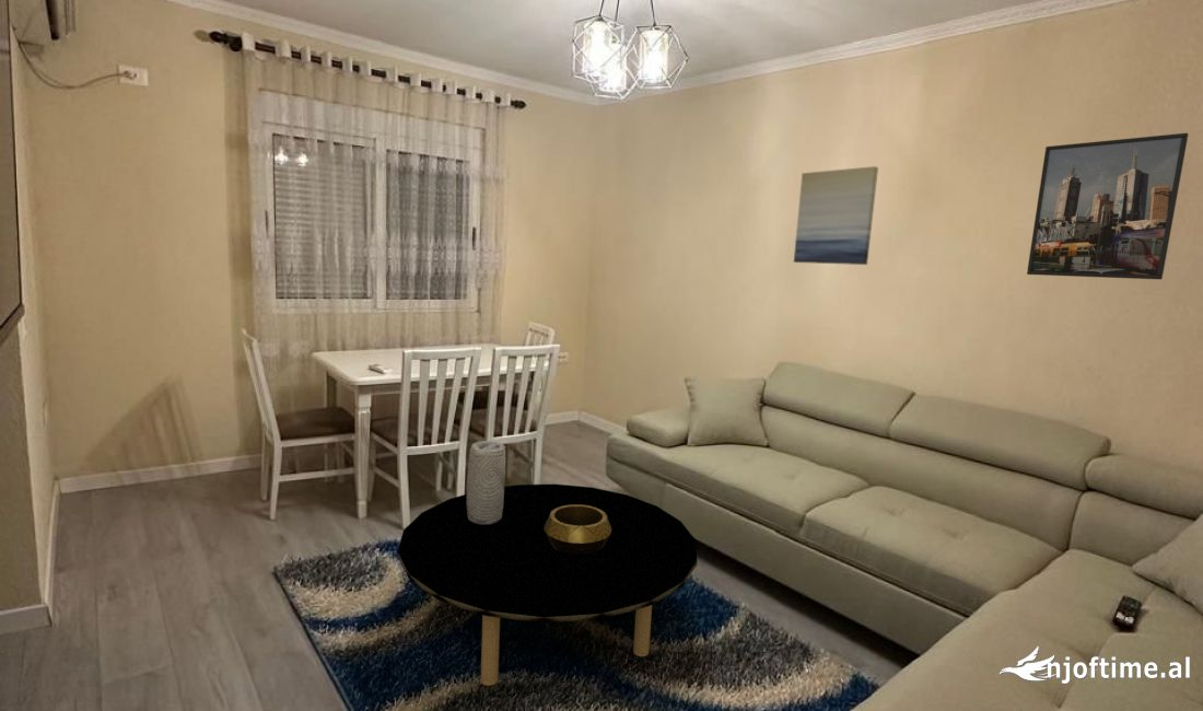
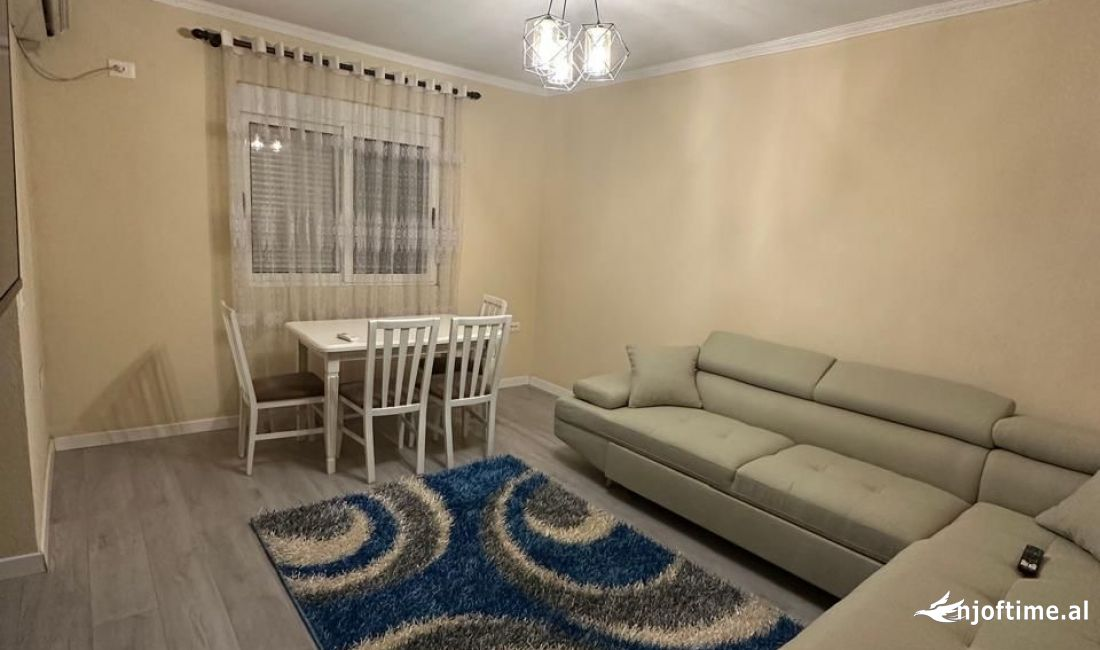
- decorative bowl [544,504,611,555]
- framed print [1026,132,1189,281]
- wall art [793,165,879,266]
- vase [466,440,506,525]
- coffee table [397,482,699,687]
